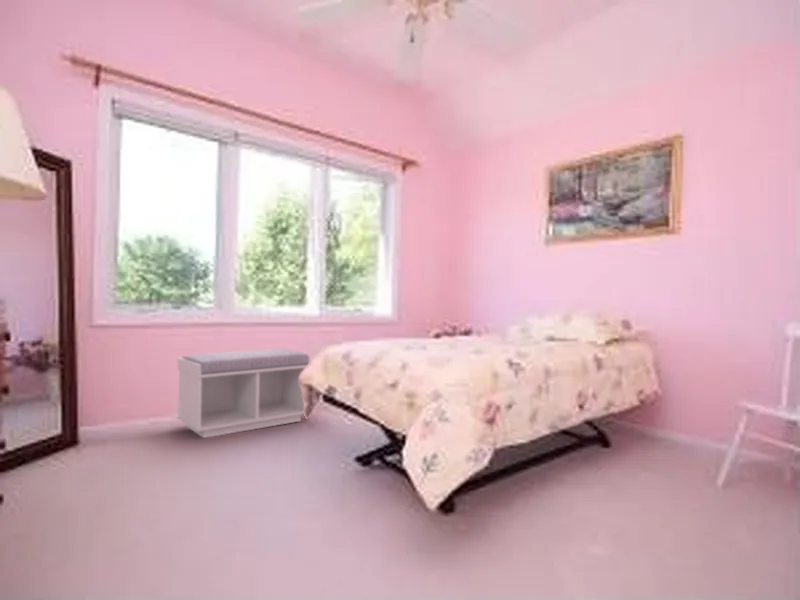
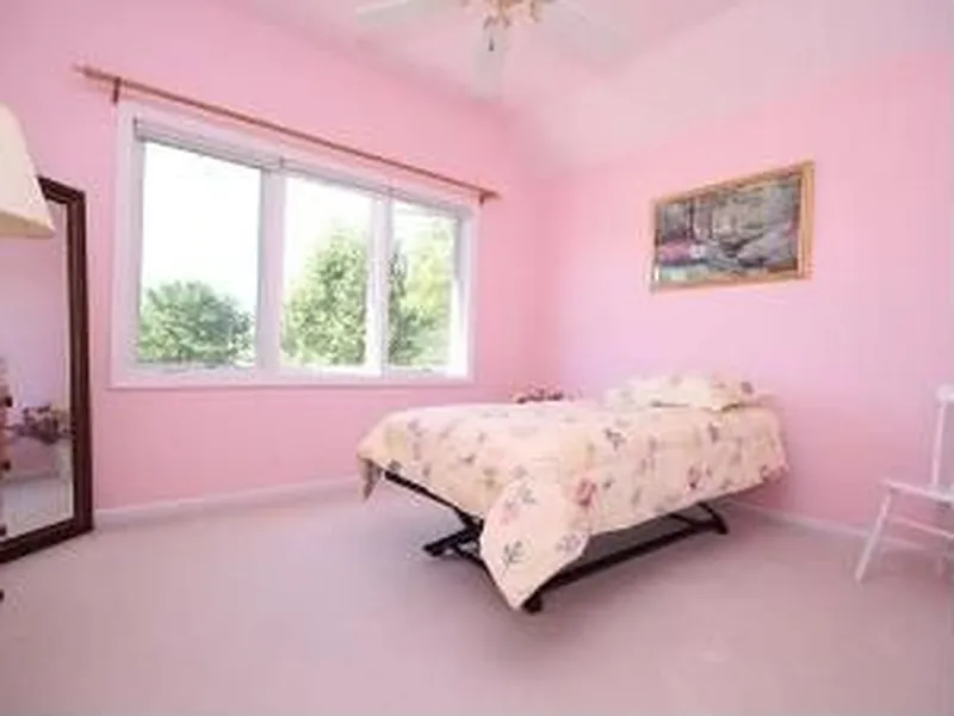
- bench [176,348,312,439]
